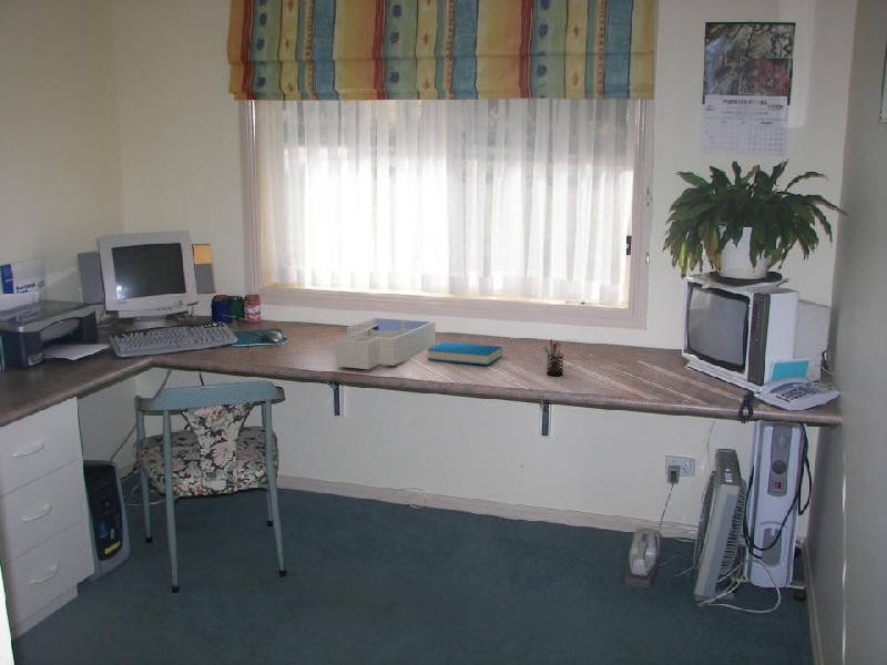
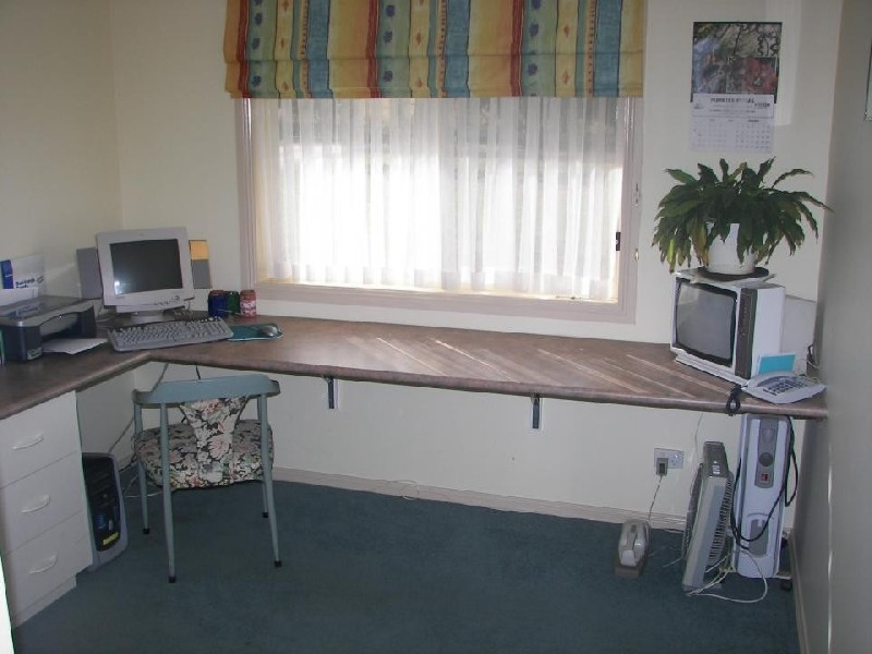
- book [427,340,503,366]
- pen holder [543,338,564,377]
- desk organizer [335,317,437,370]
